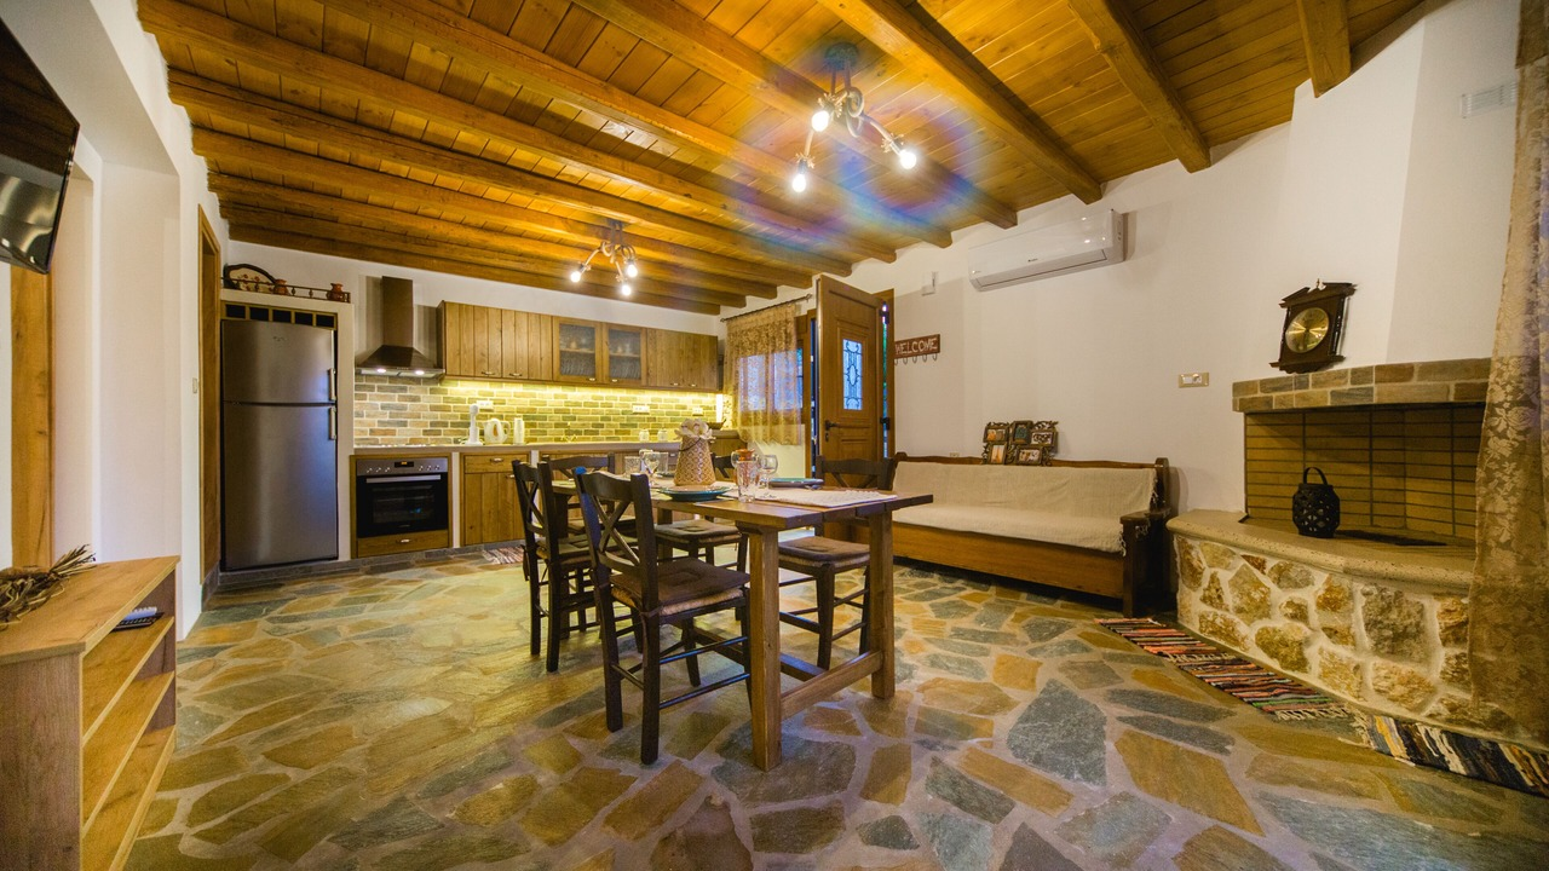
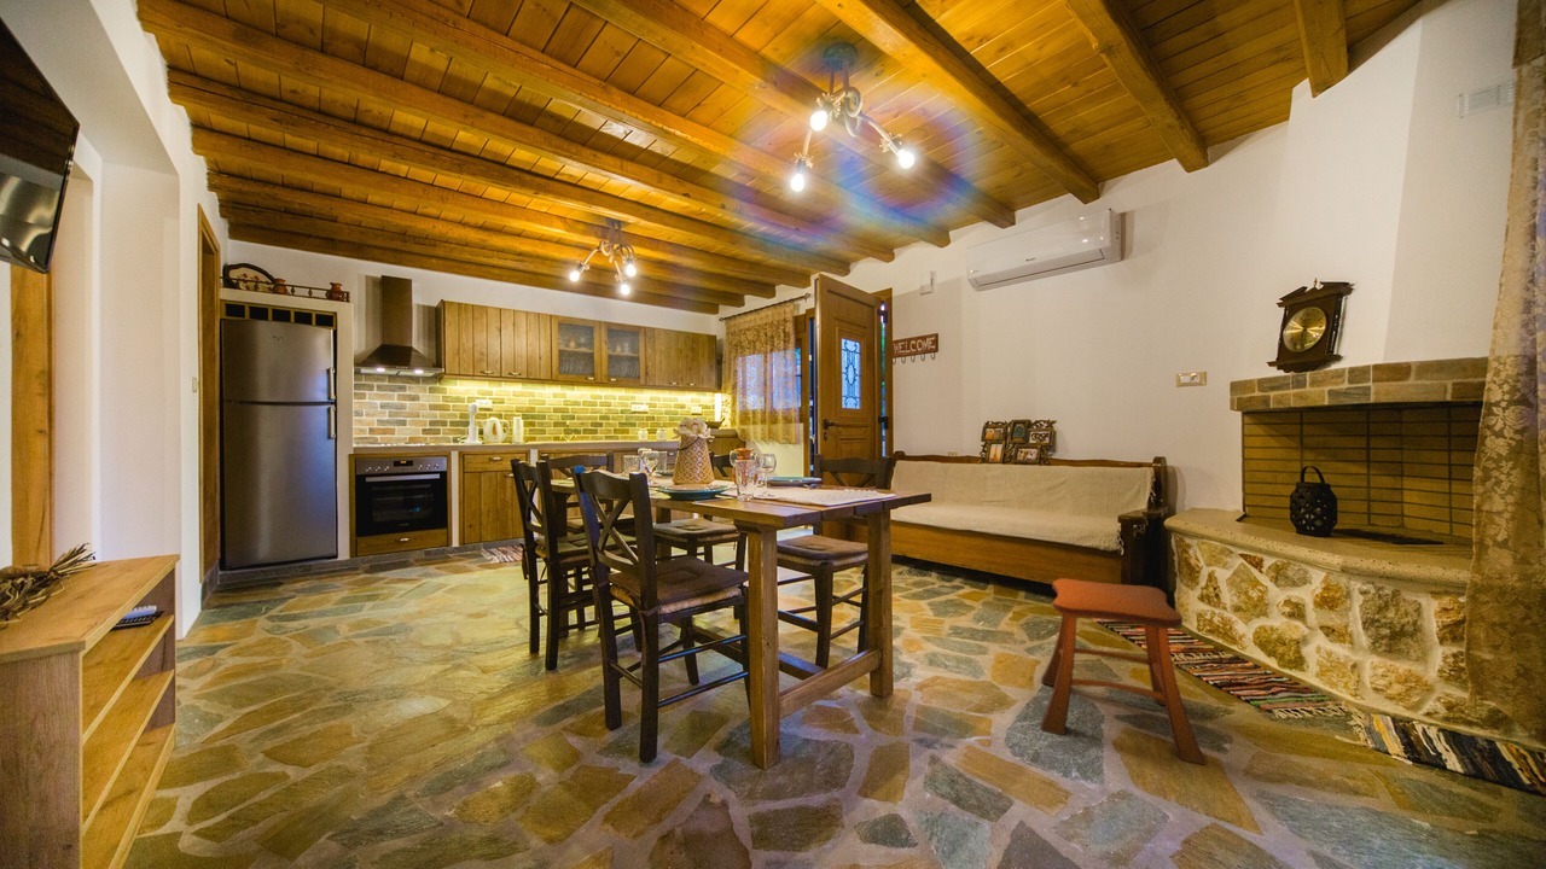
+ stool [1040,577,1208,766]
